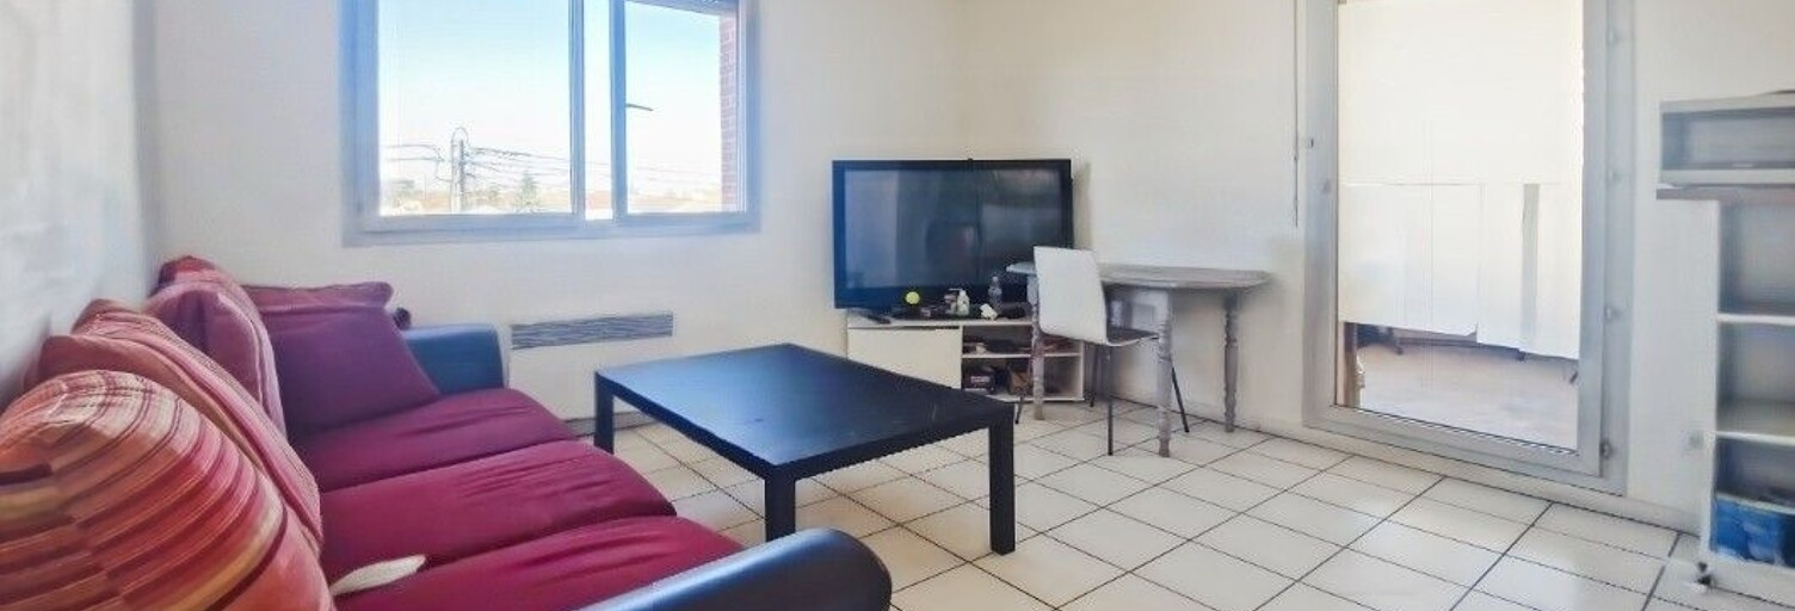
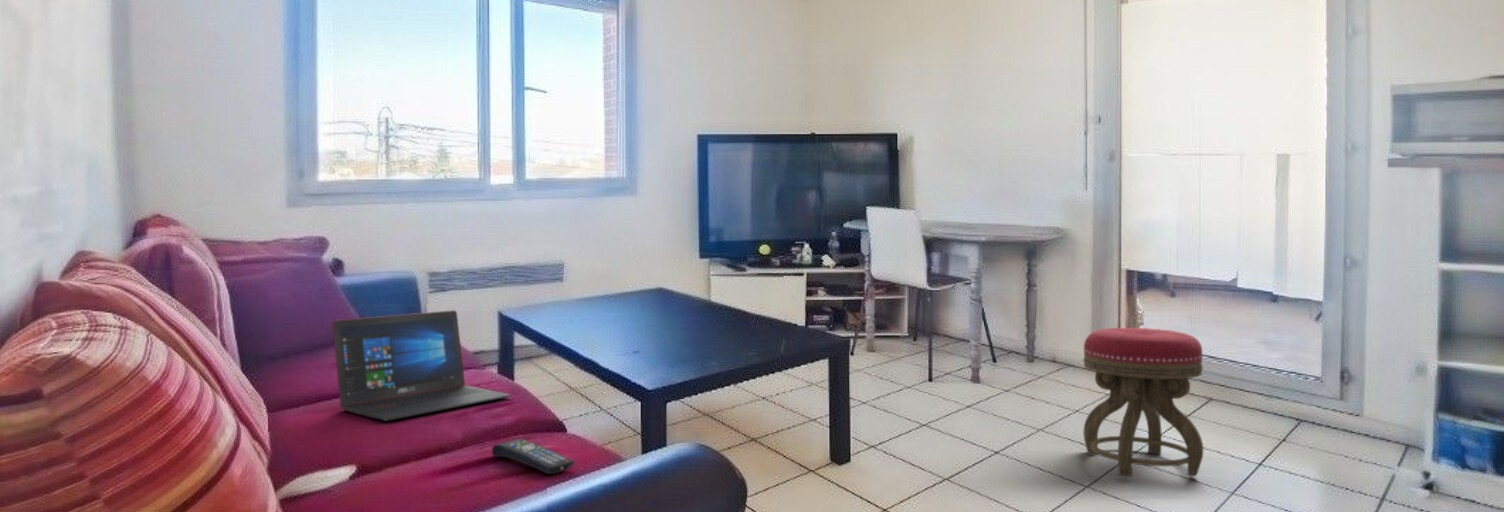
+ laptop [331,309,512,422]
+ stool [1082,327,1204,478]
+ remote control [491,438,576,475]
